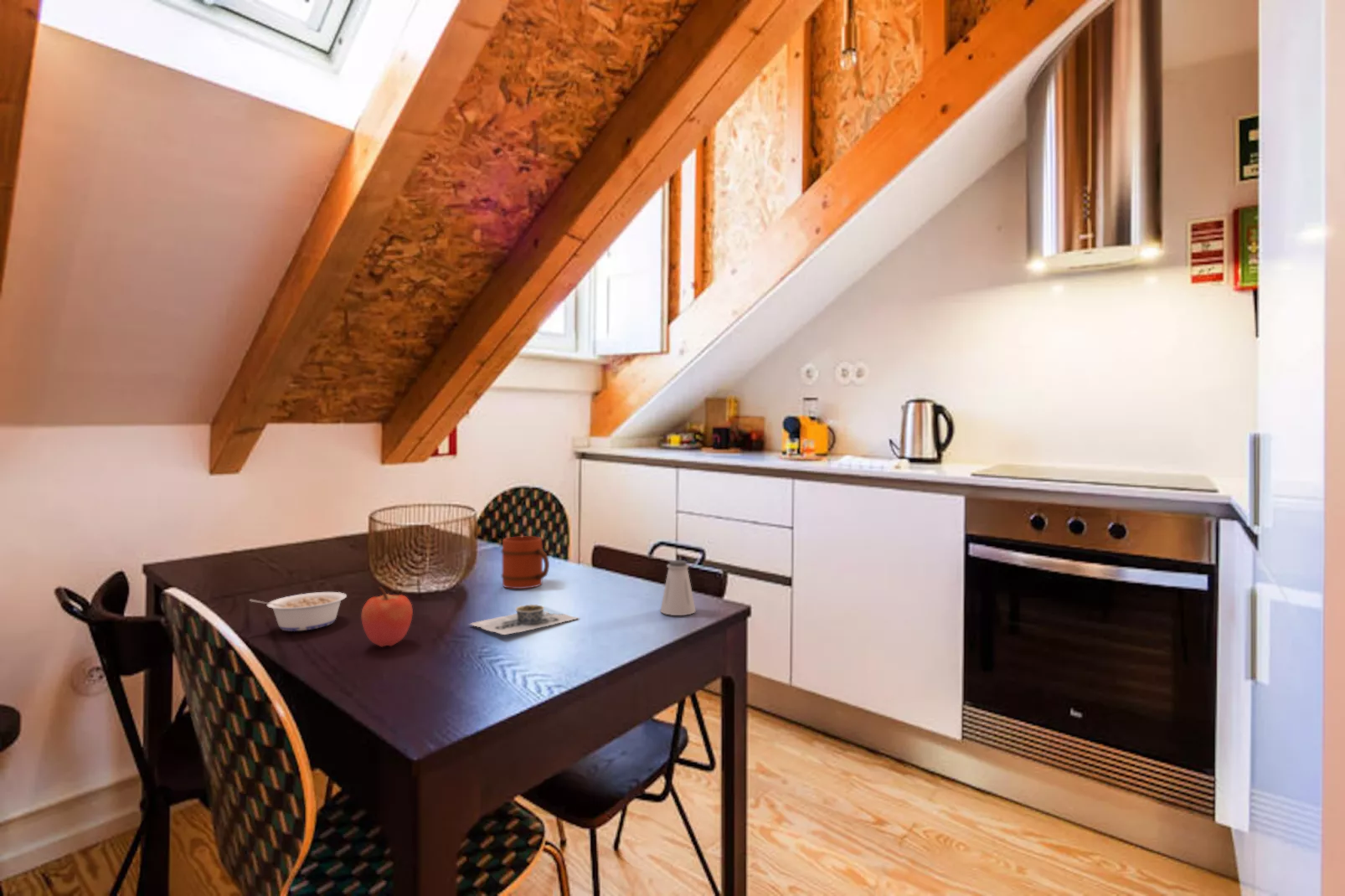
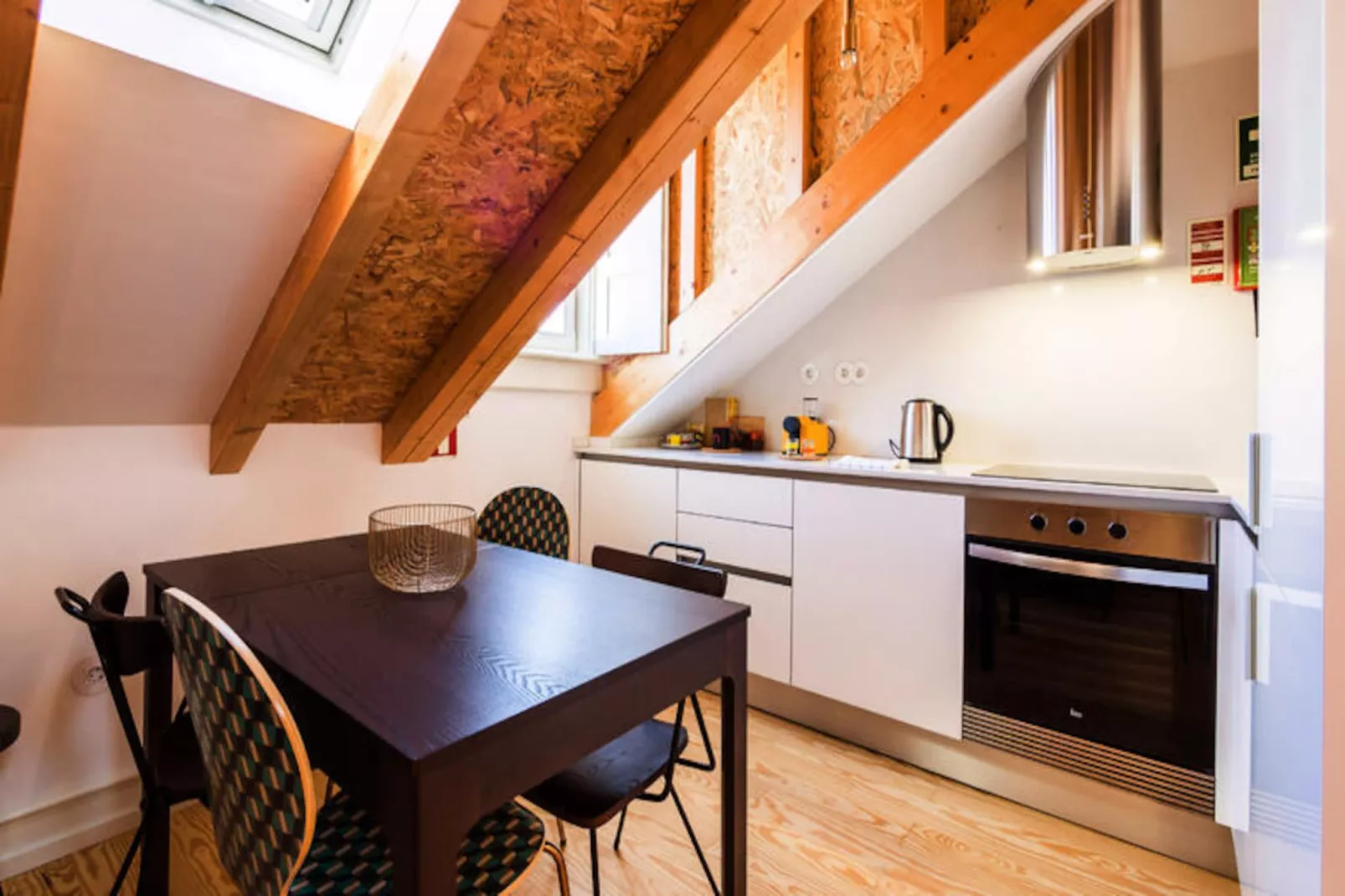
- apple [360,586,414,647]
- saltshaker [659,559,696,616]
- mug [501,535,550,590]
- decorative bowl [467,604,580,636]
- legume [249,591,348,632]
